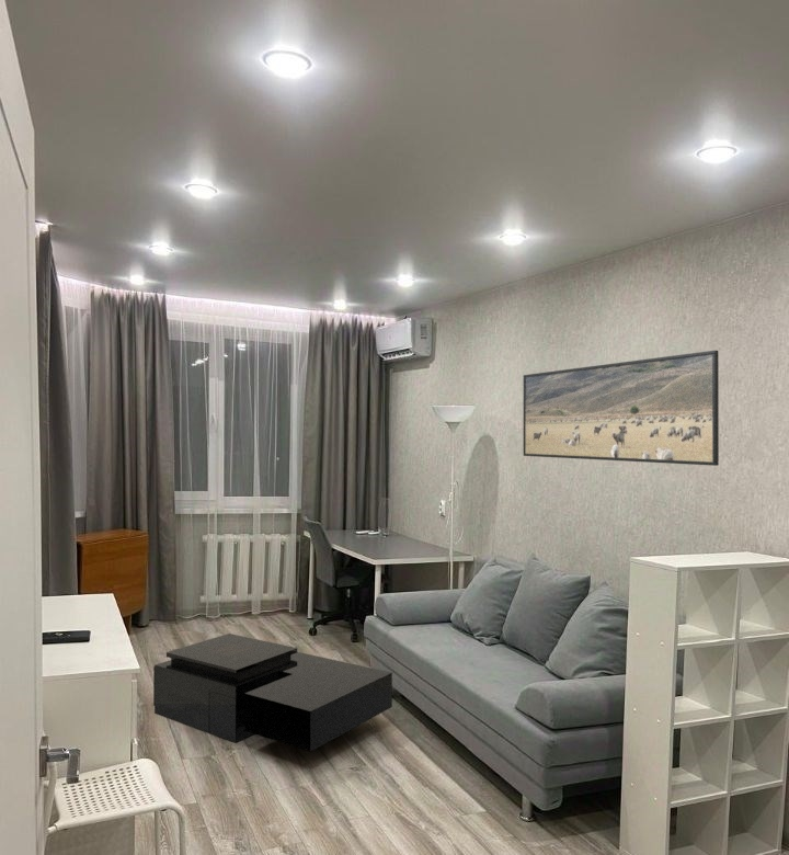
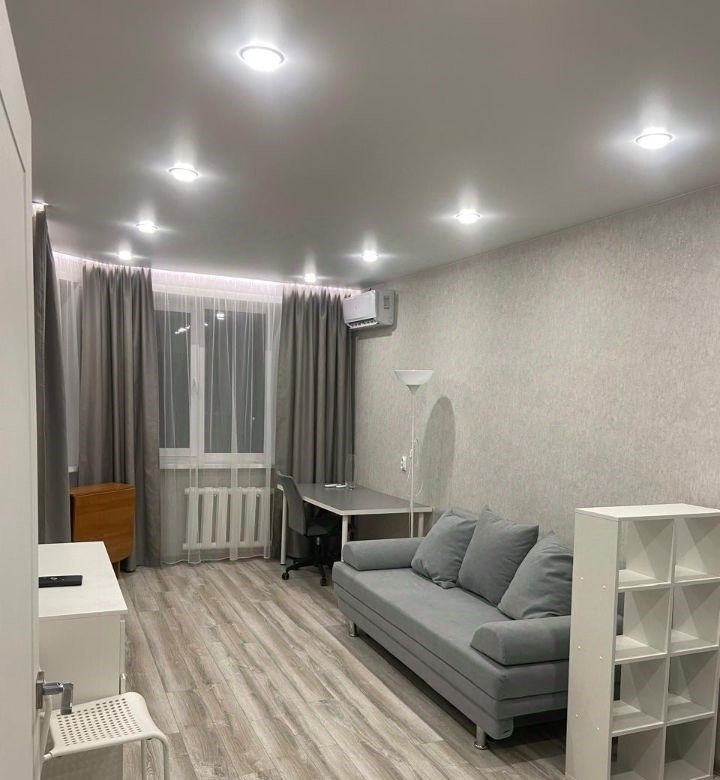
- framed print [523,350,720,467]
- coffee table [152,632,393,752]
